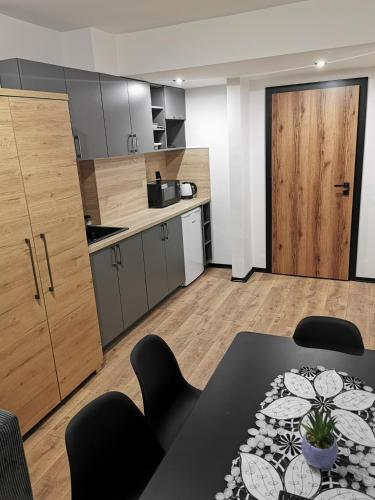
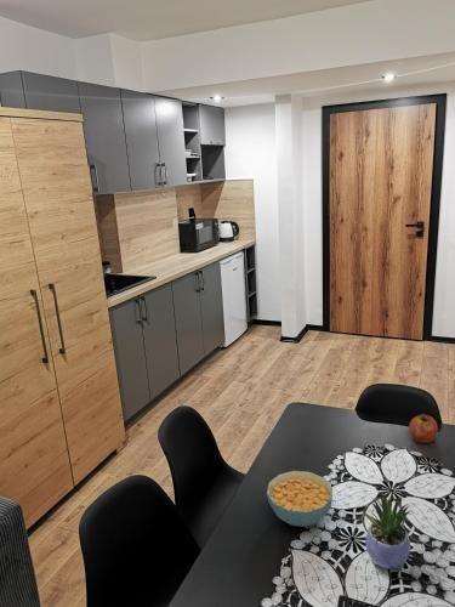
+ cereal bowl [266,470,334,528]
+ fruit [408,413,439,444]
